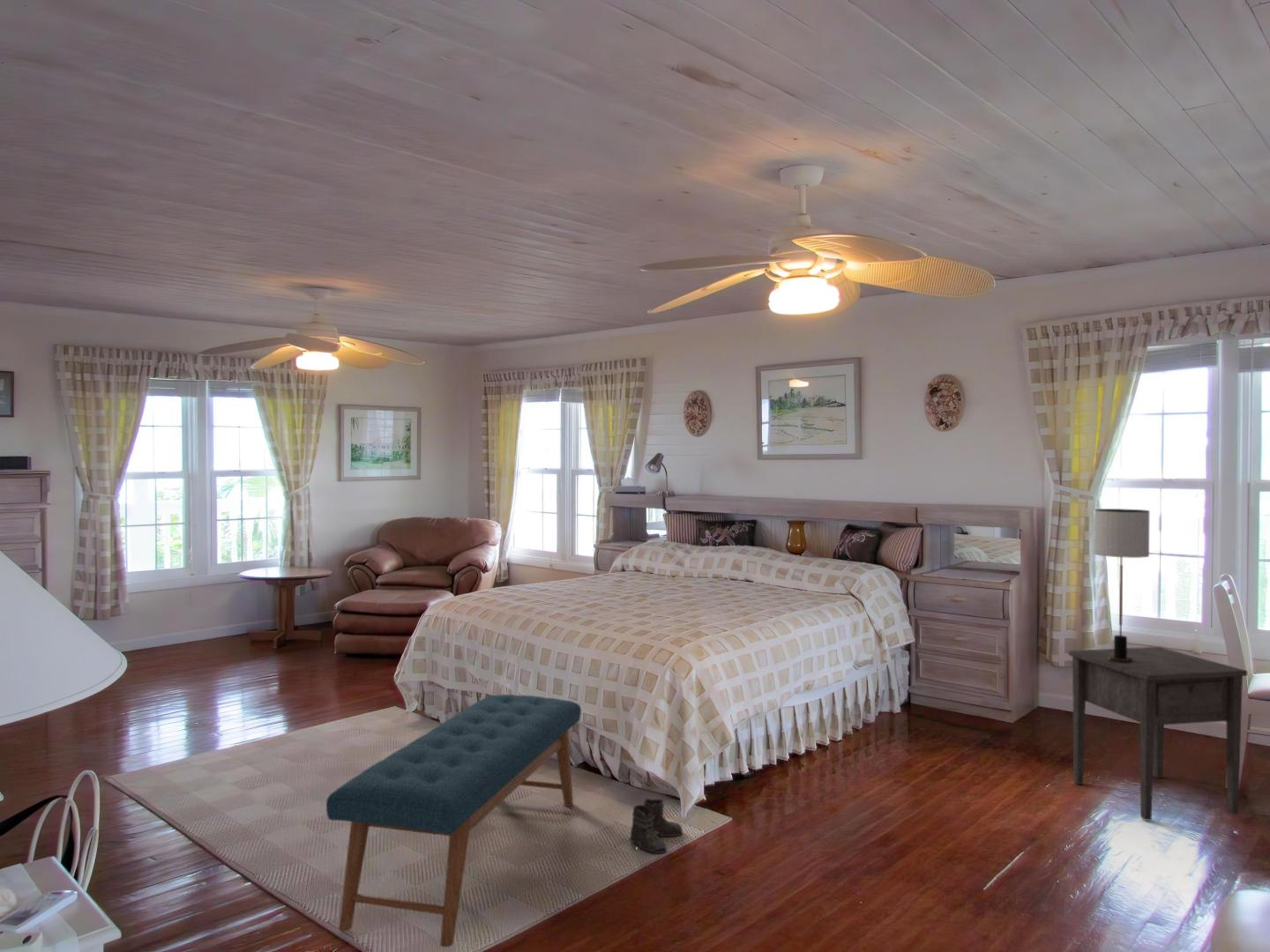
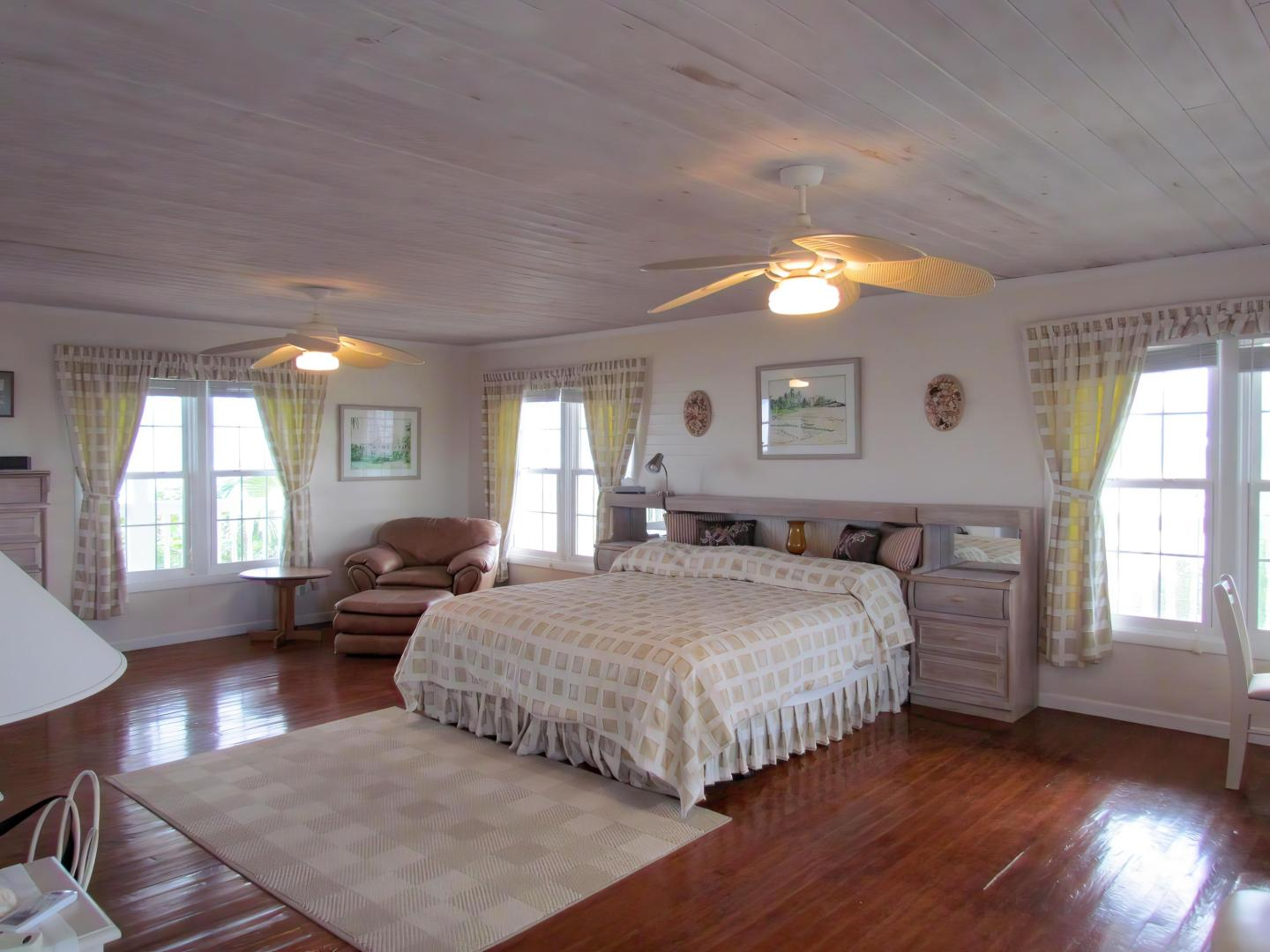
- bench [325,694,582,948]
- nightstand [1068,646,1248,822]
- table lamp [1094,508,1150,663]
- boots [629,798,684,854]
